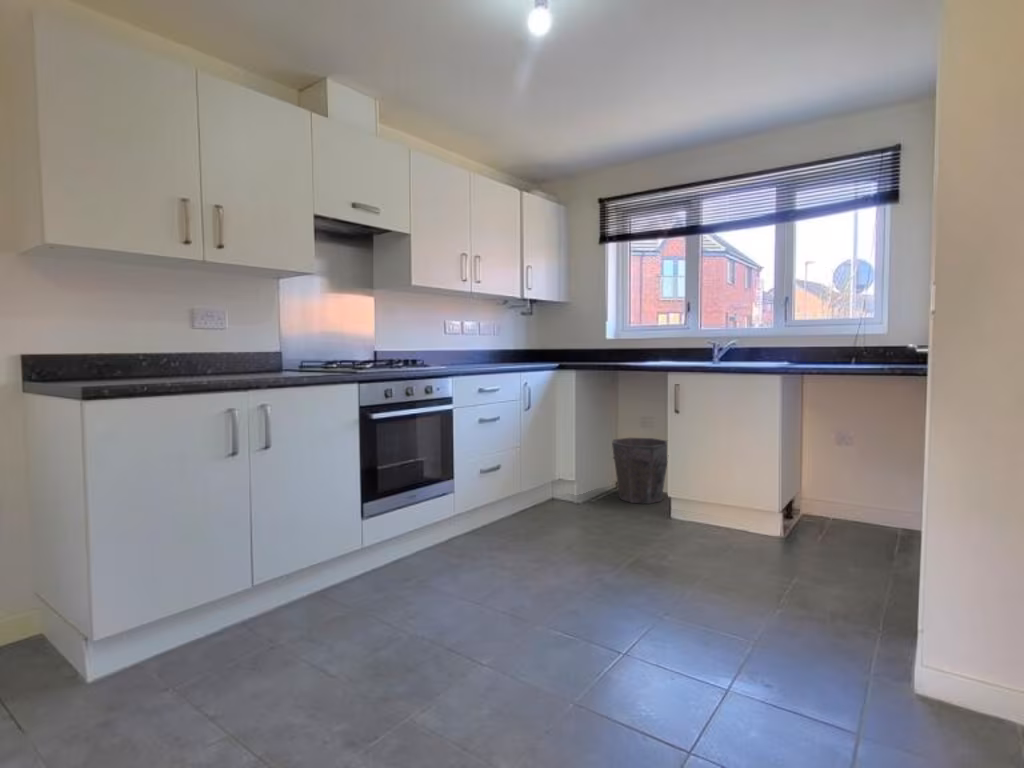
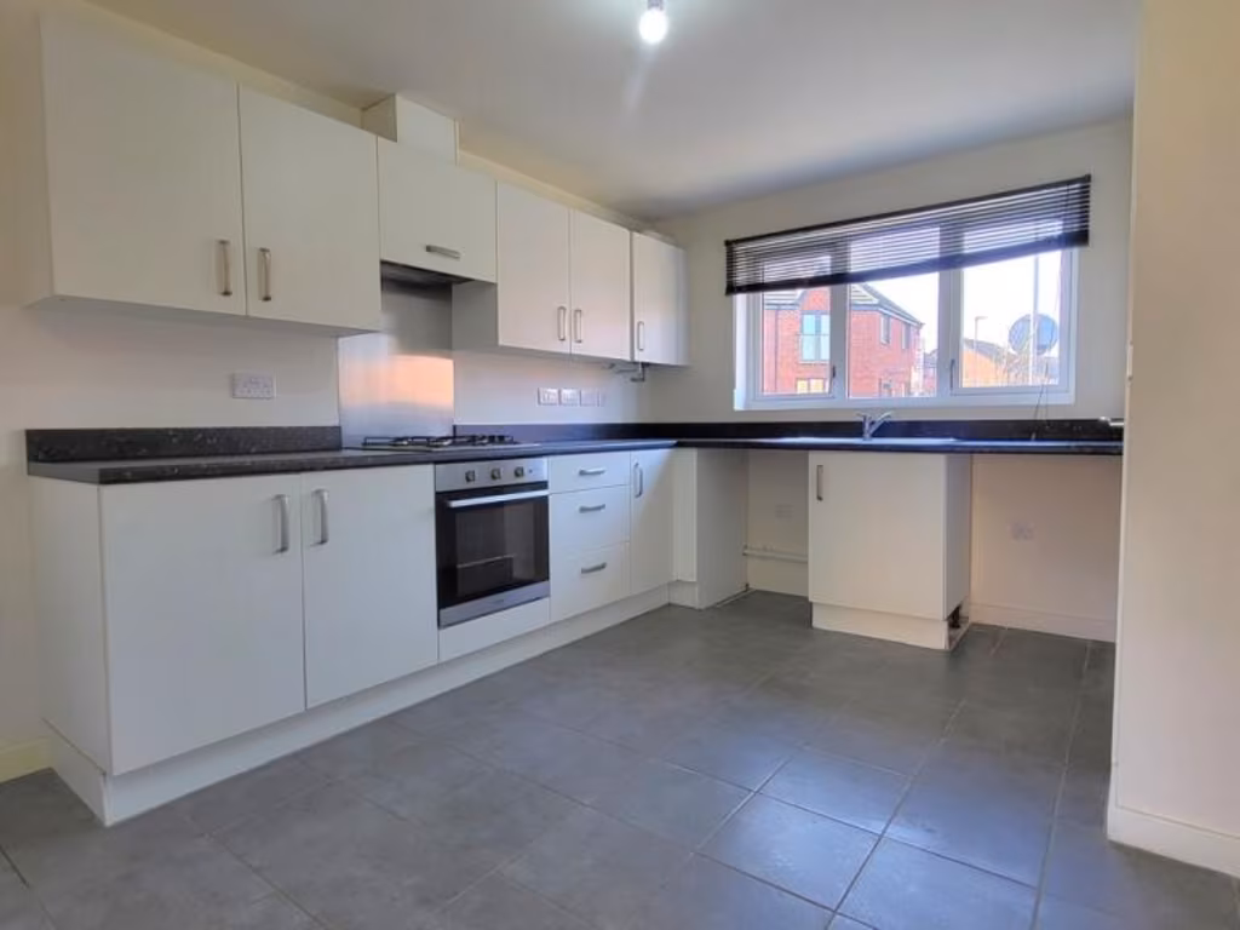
- waste bin [611,437,668,505]
